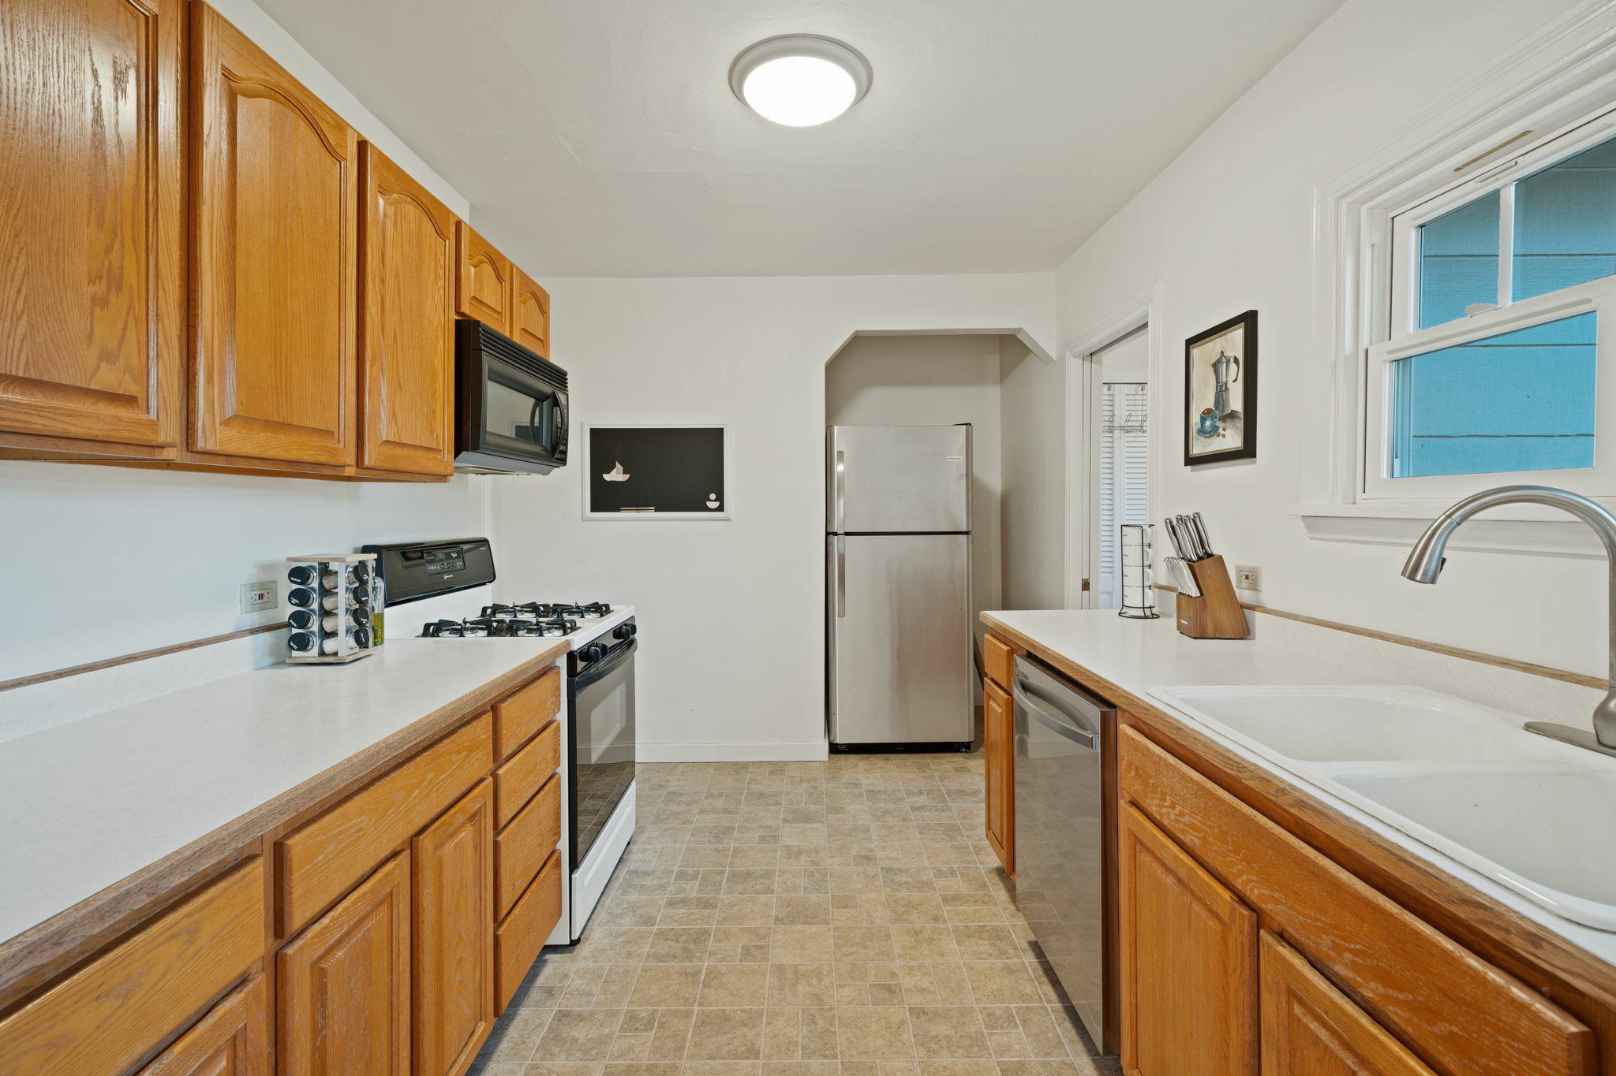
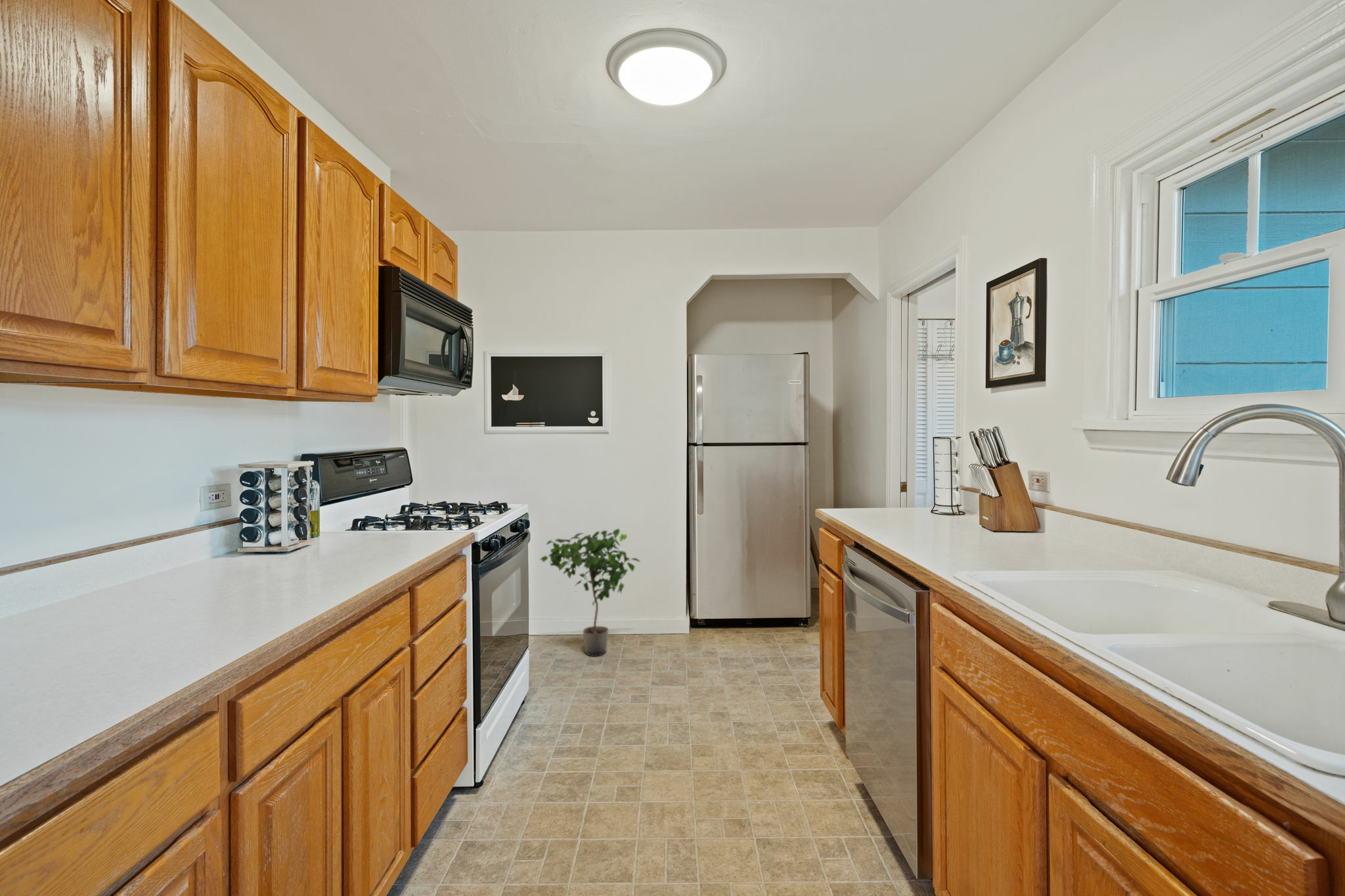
+ potted plant [539,528,641,657]
